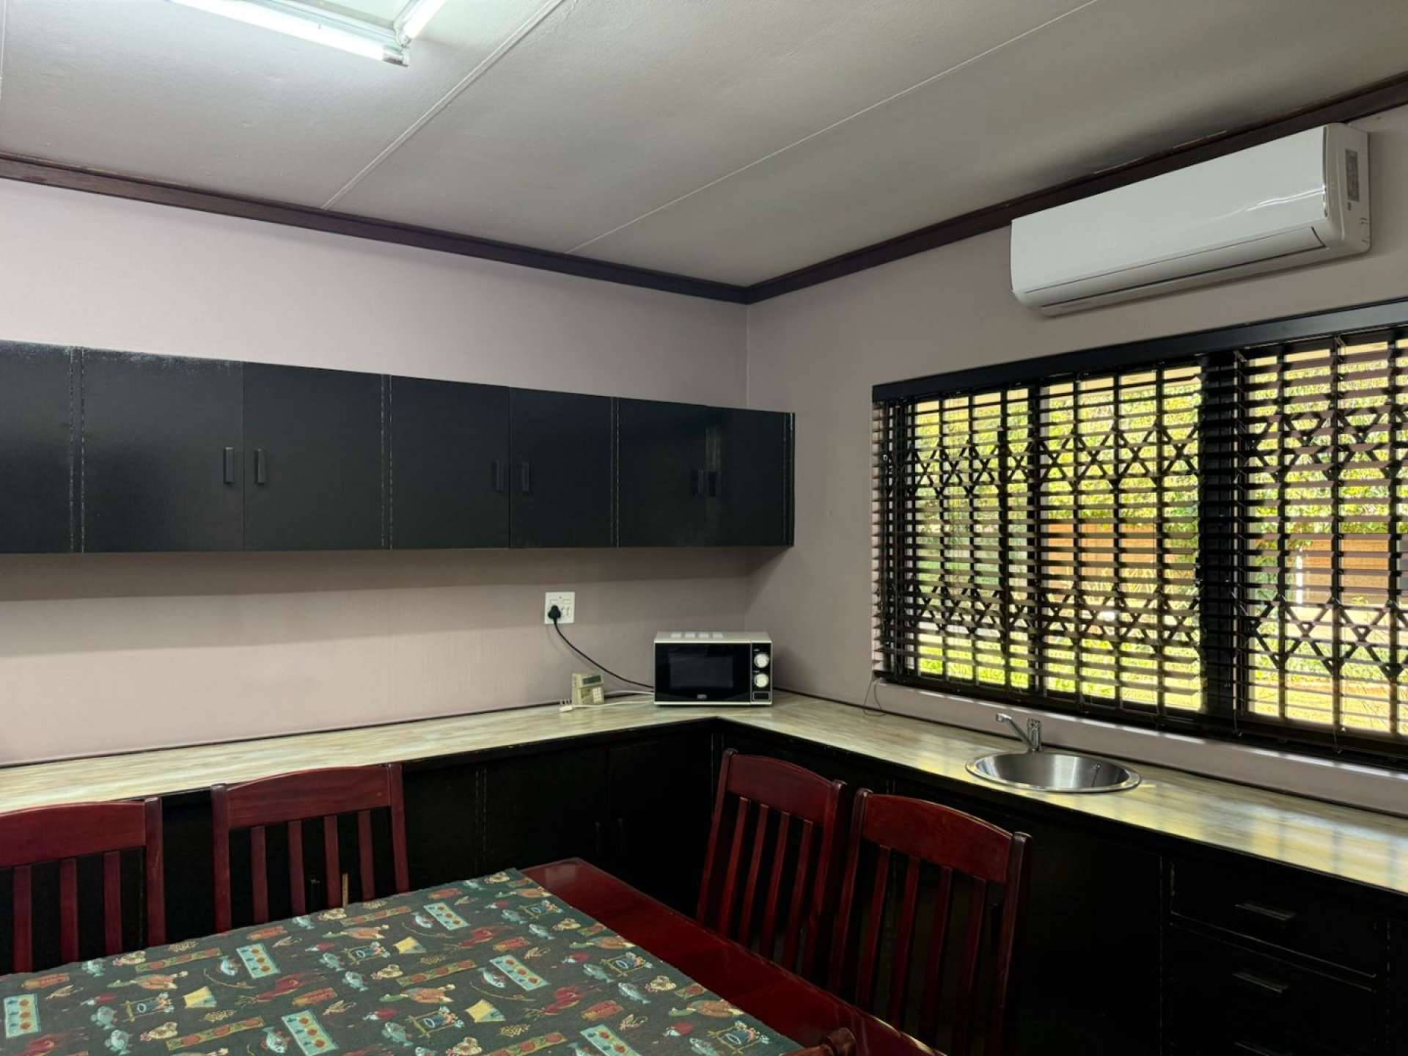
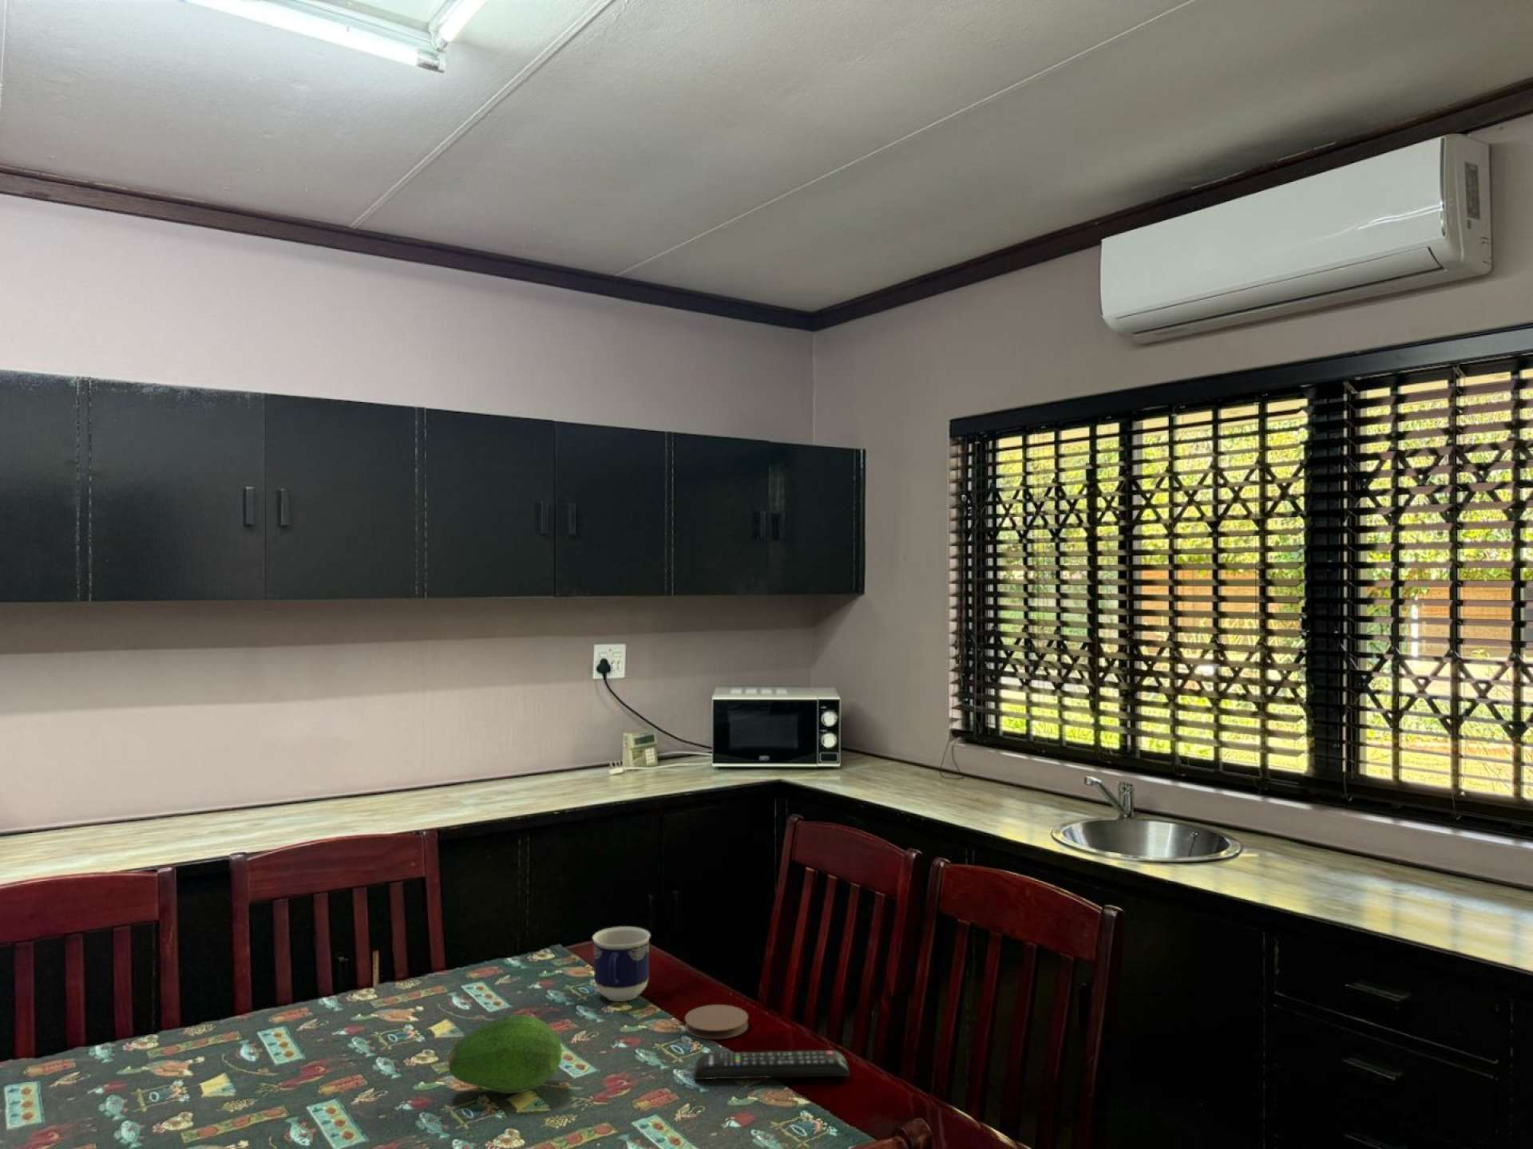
+ fruit [447,1014,563,1095]
+ remote control [693,1049,850,1080]
+ coaster [684,1004,748,1040]
+ cup [591,926,652,1002]
